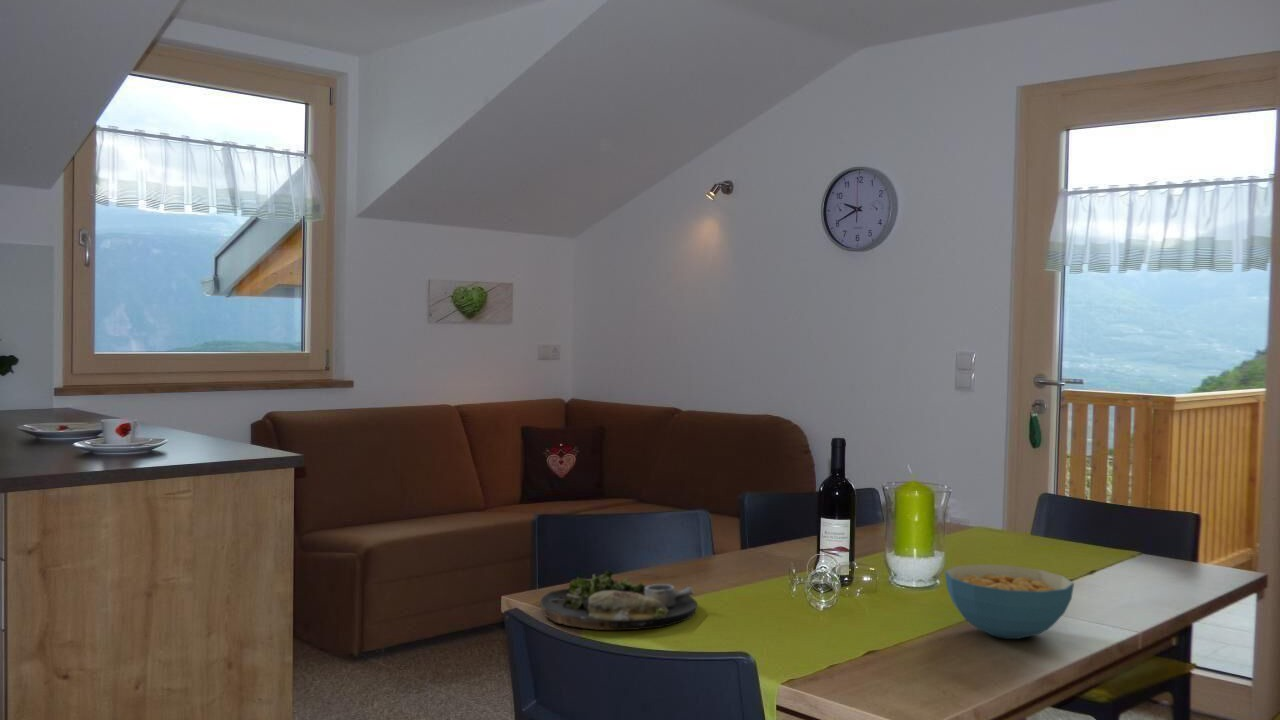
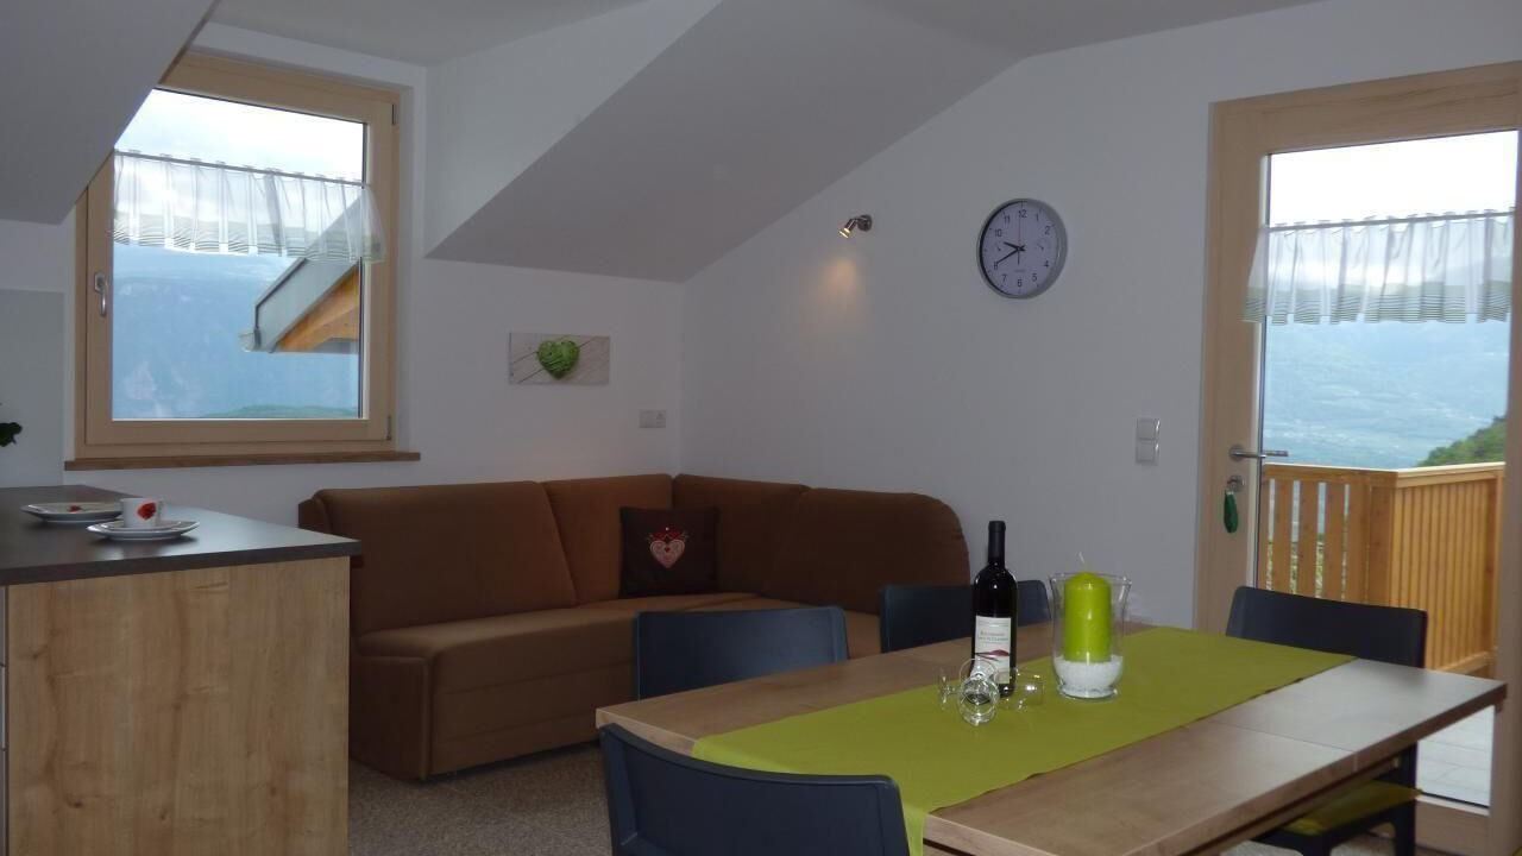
- dinner plate [539,569,699,631]
- cereal bowl [944,563,1075,640]
